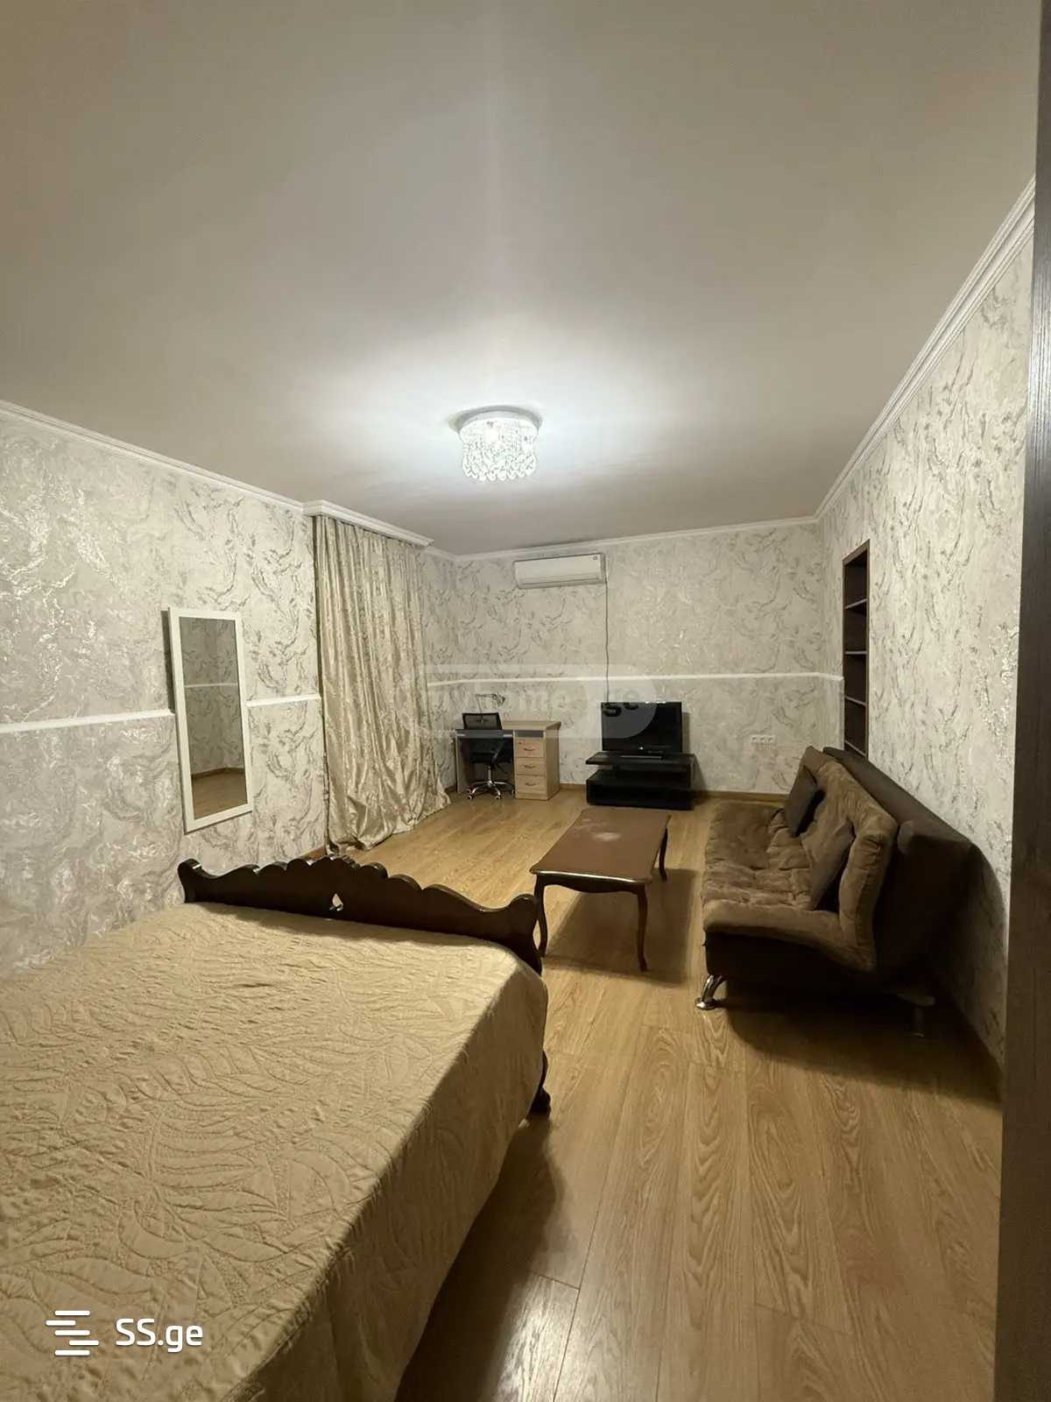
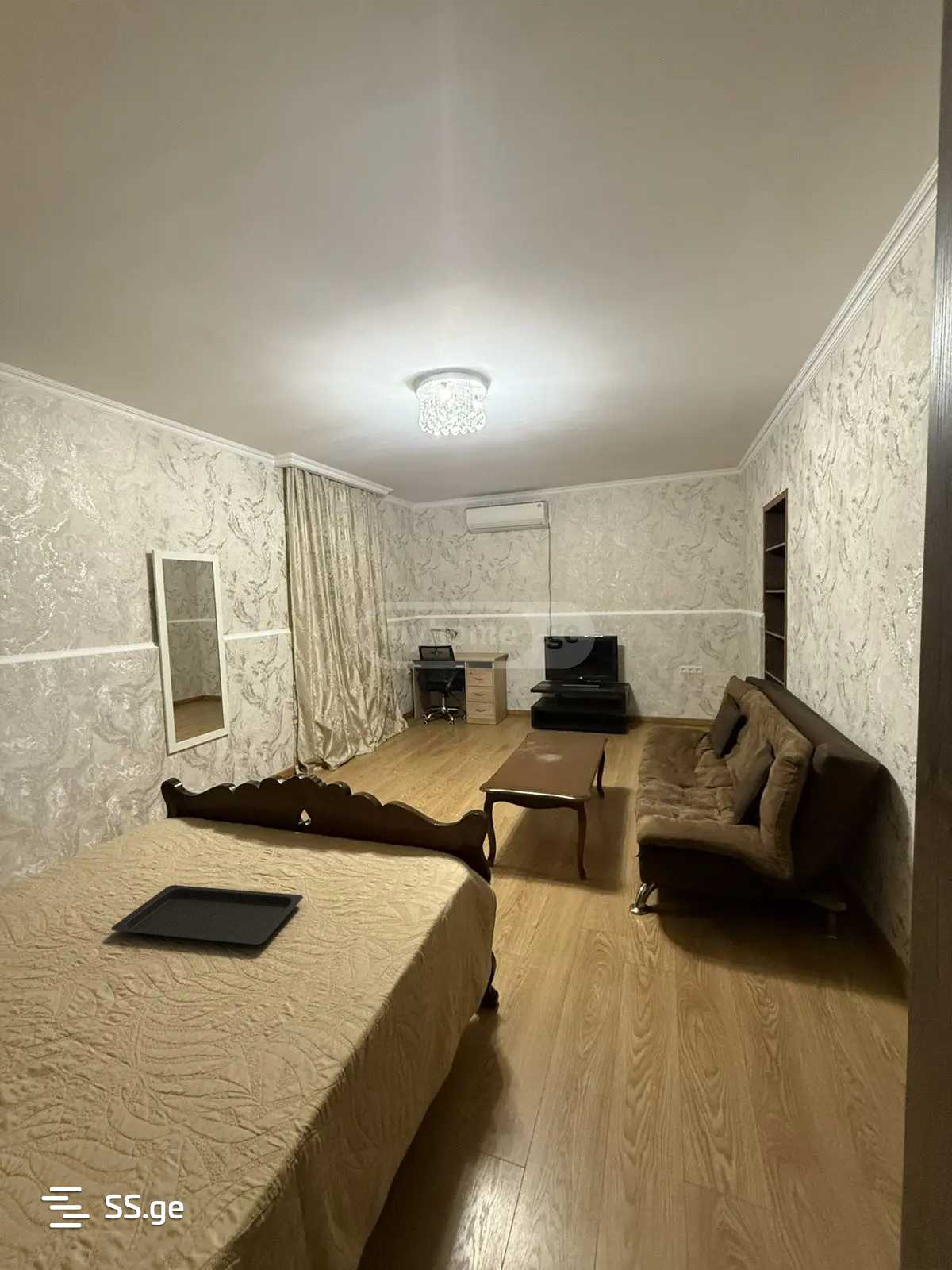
+ serving tray [110,884,304,946]
